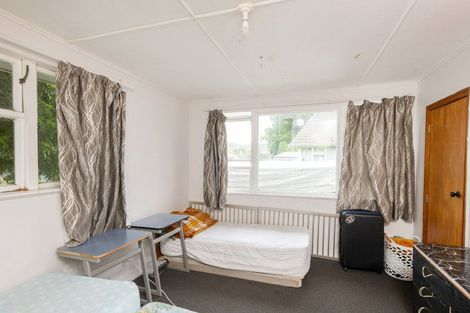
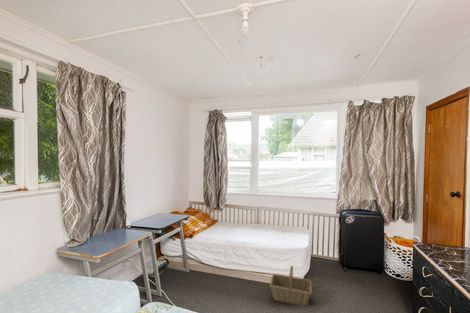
+ basket [269,265,313,307]
